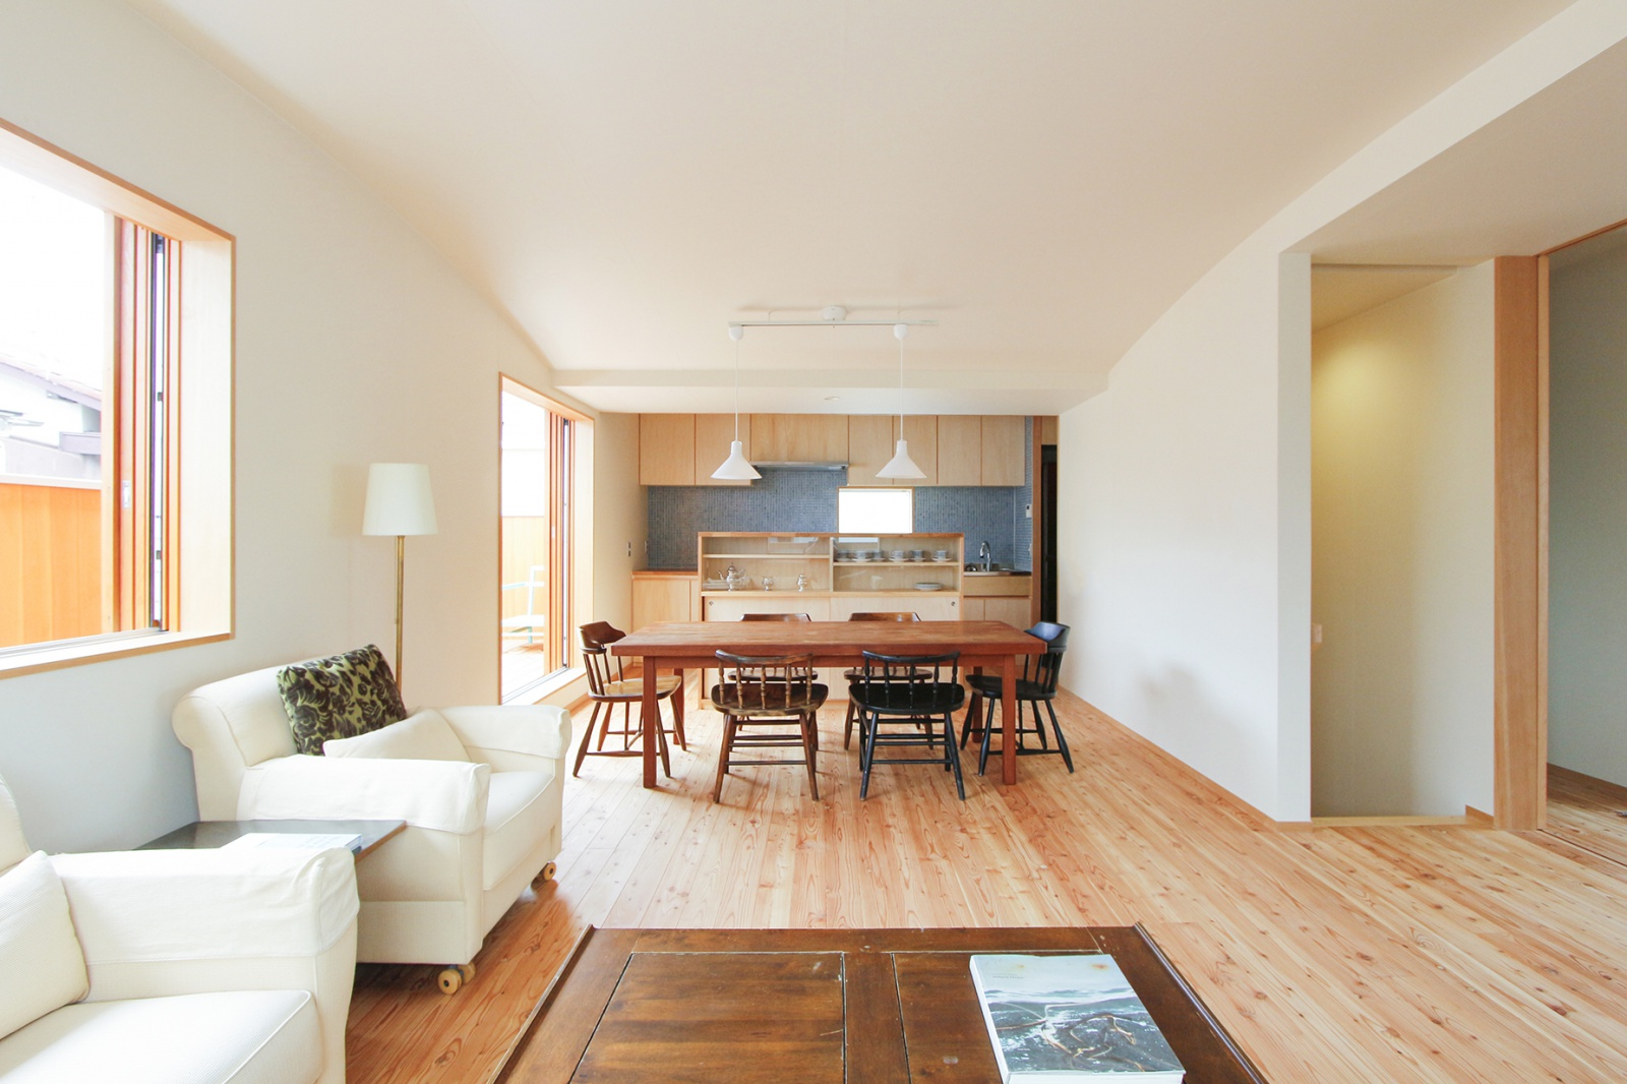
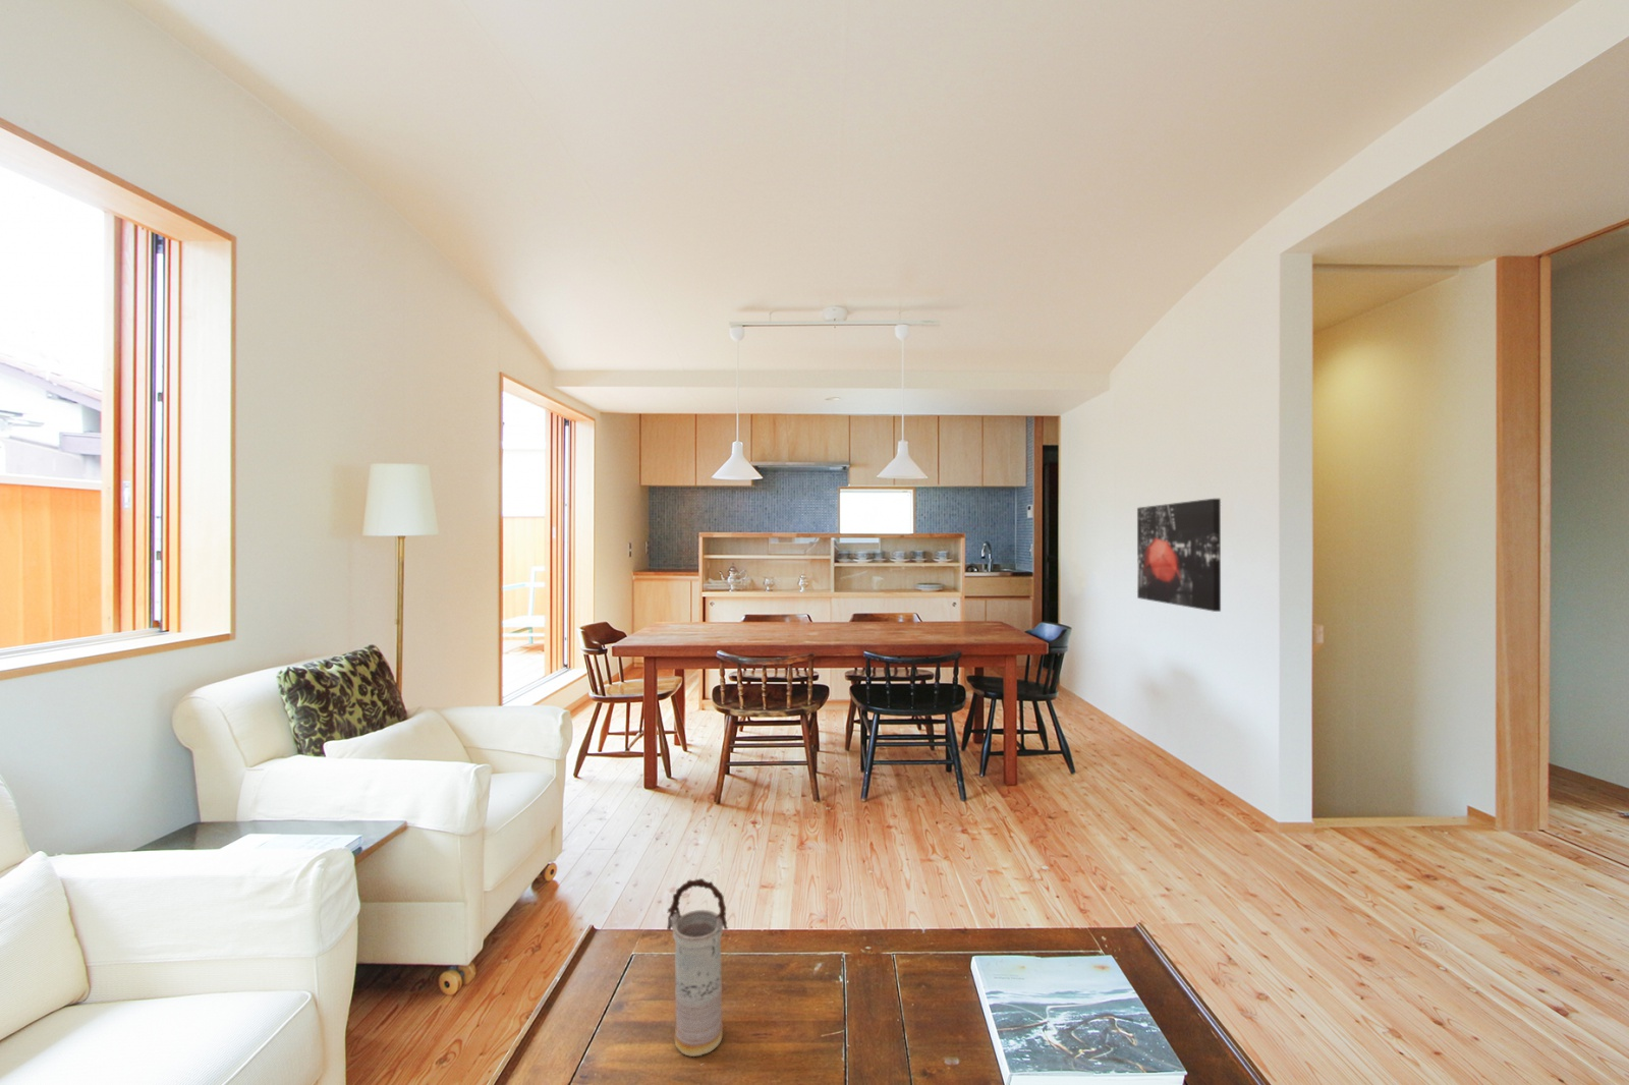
+ wall art [1136,498,1222,613]
+ vase [666,878,729,1057]
